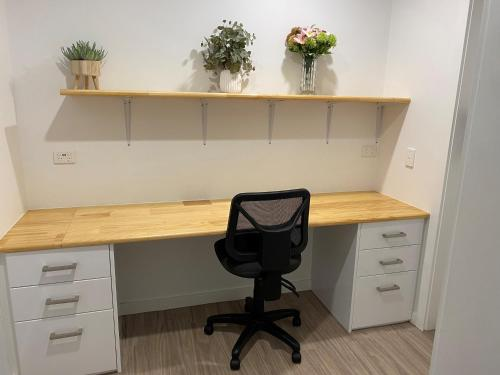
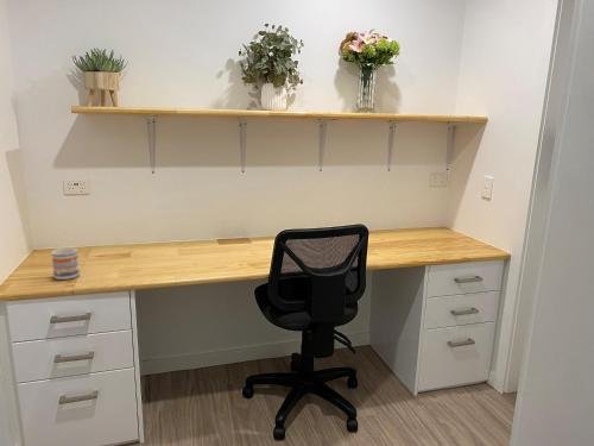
+ mug [51,247,81,281]
